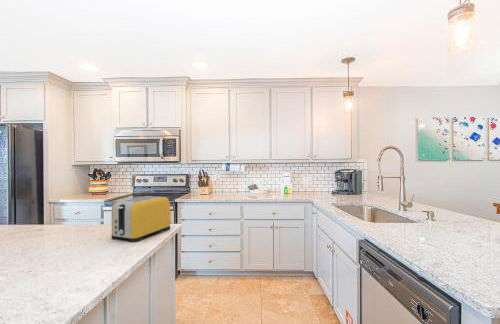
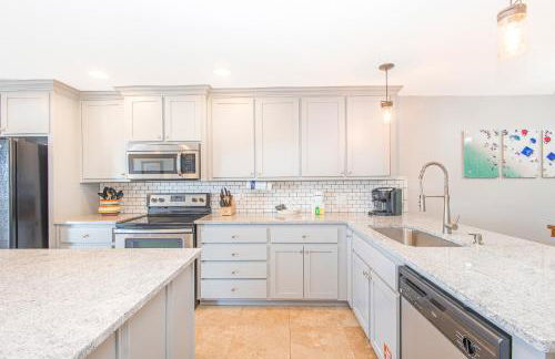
- toaster [110,195,171,243]
